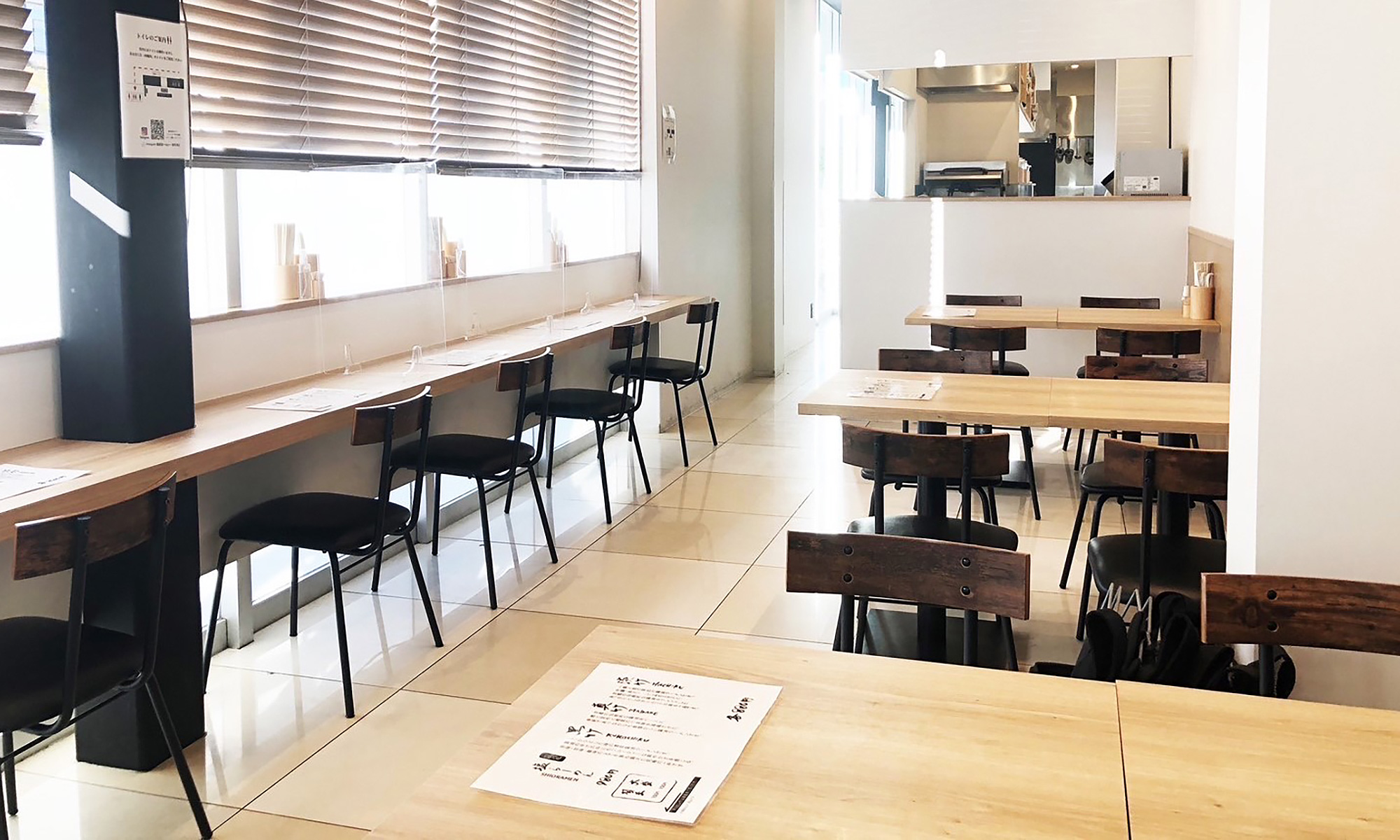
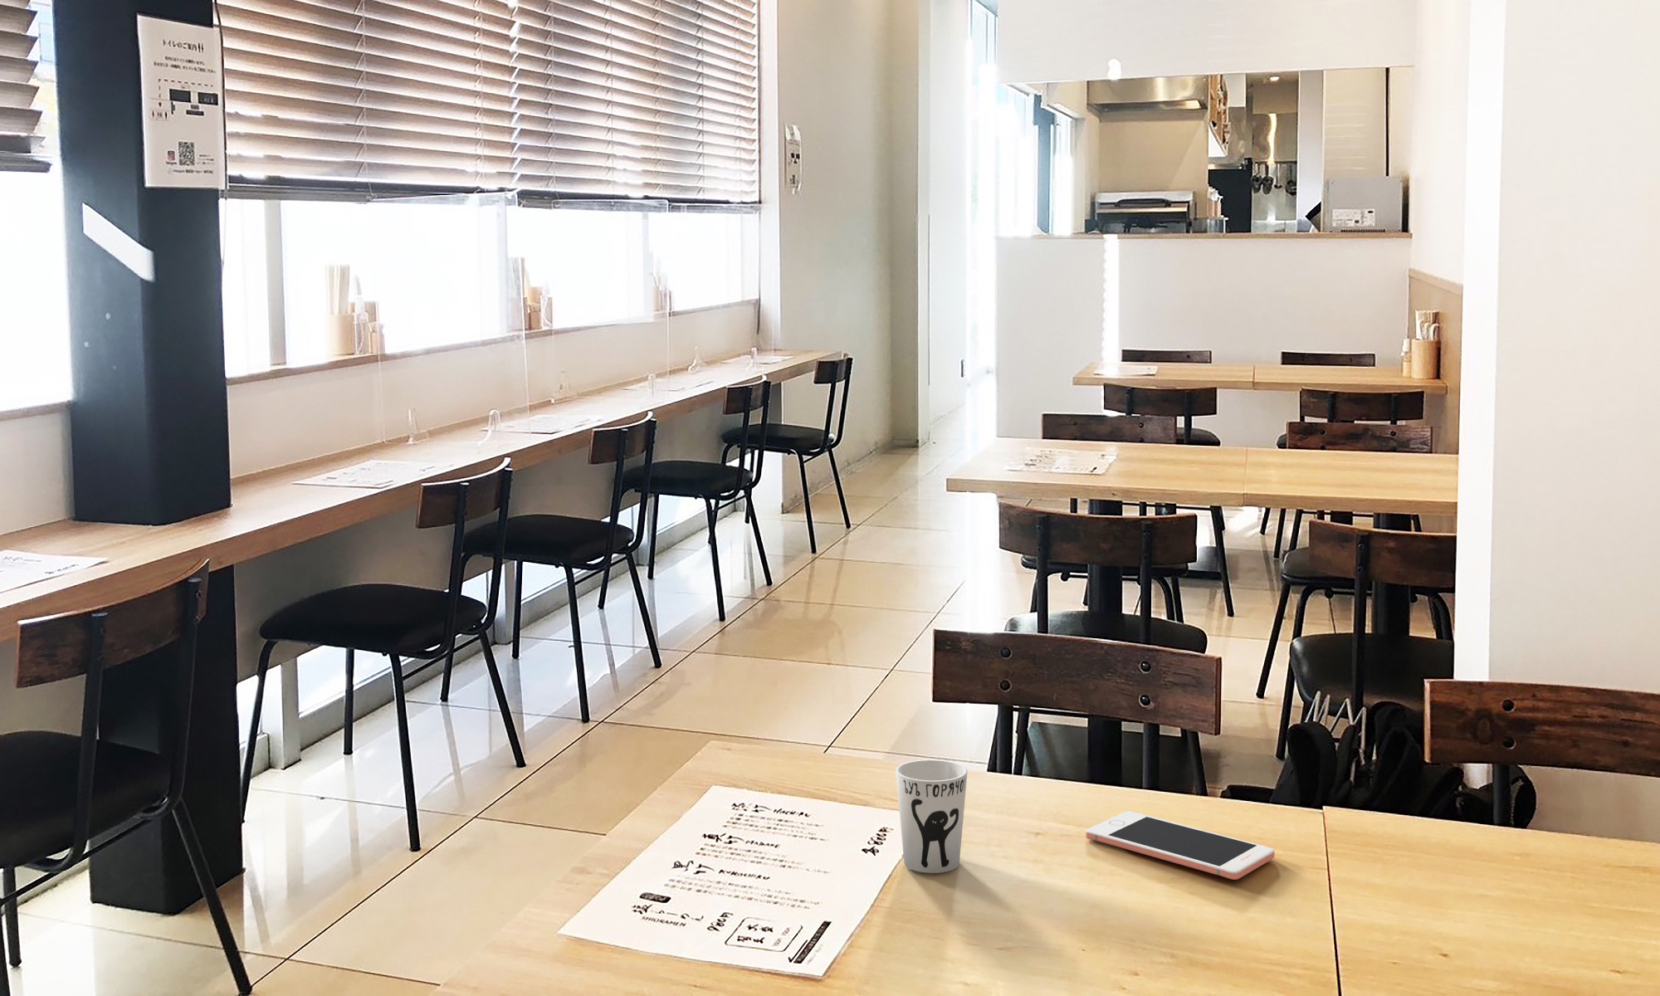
+ cup [895,759,969,874]
+ cell phone [1085,811,1276,881]
